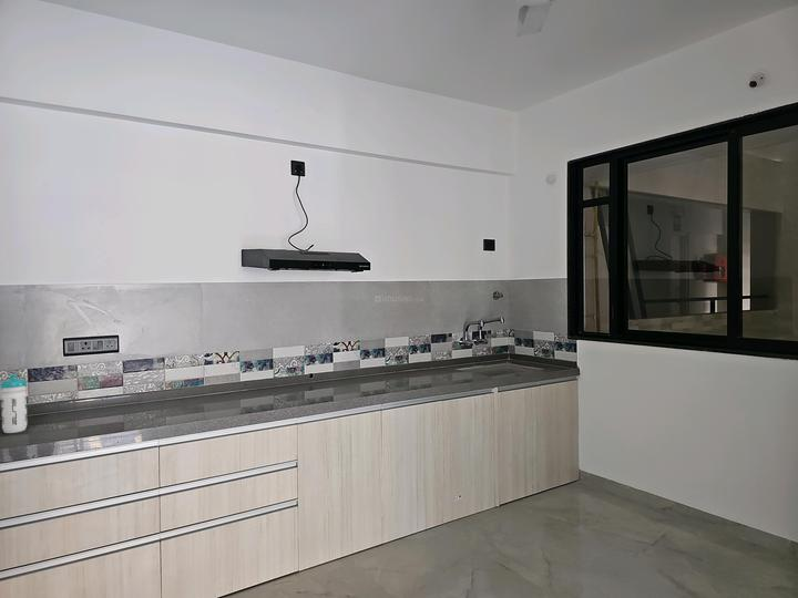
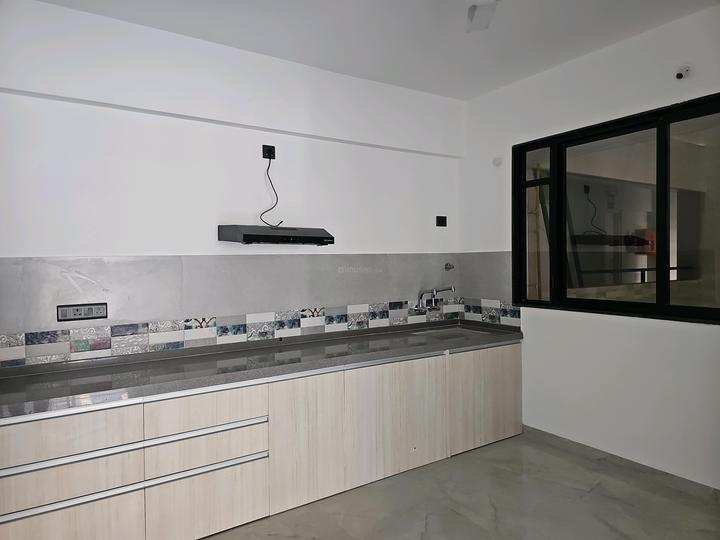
- water bottle [0,373,28,434]
